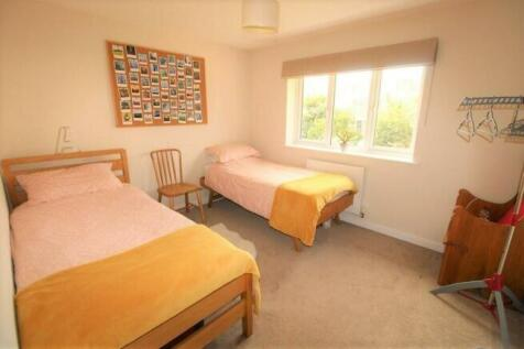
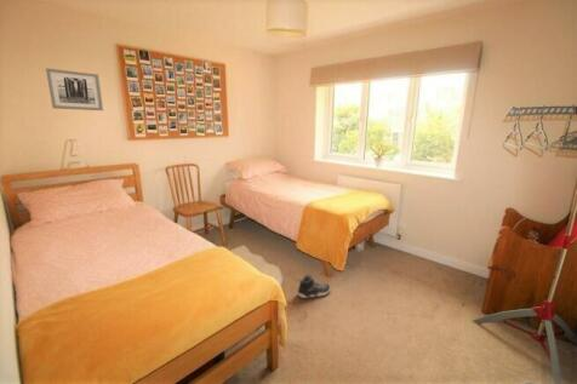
+ sneaker [296,273,332,299]
+ wall art [45,67,104,111]
